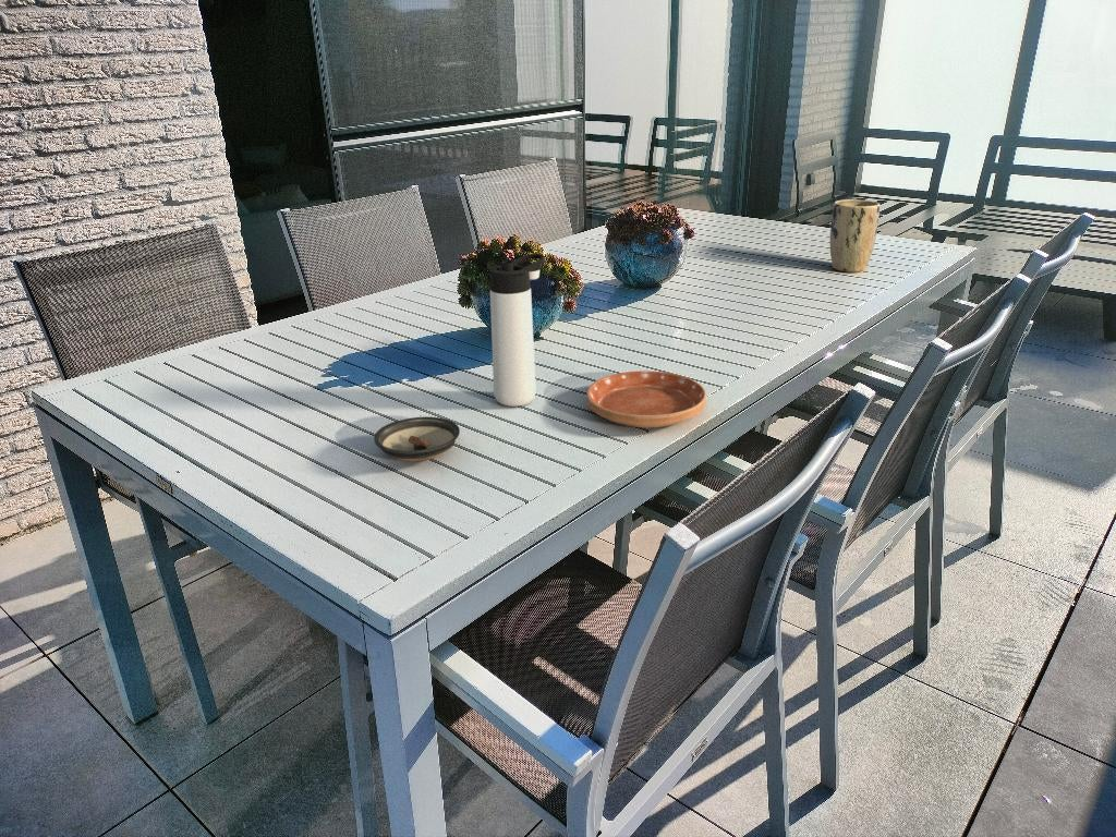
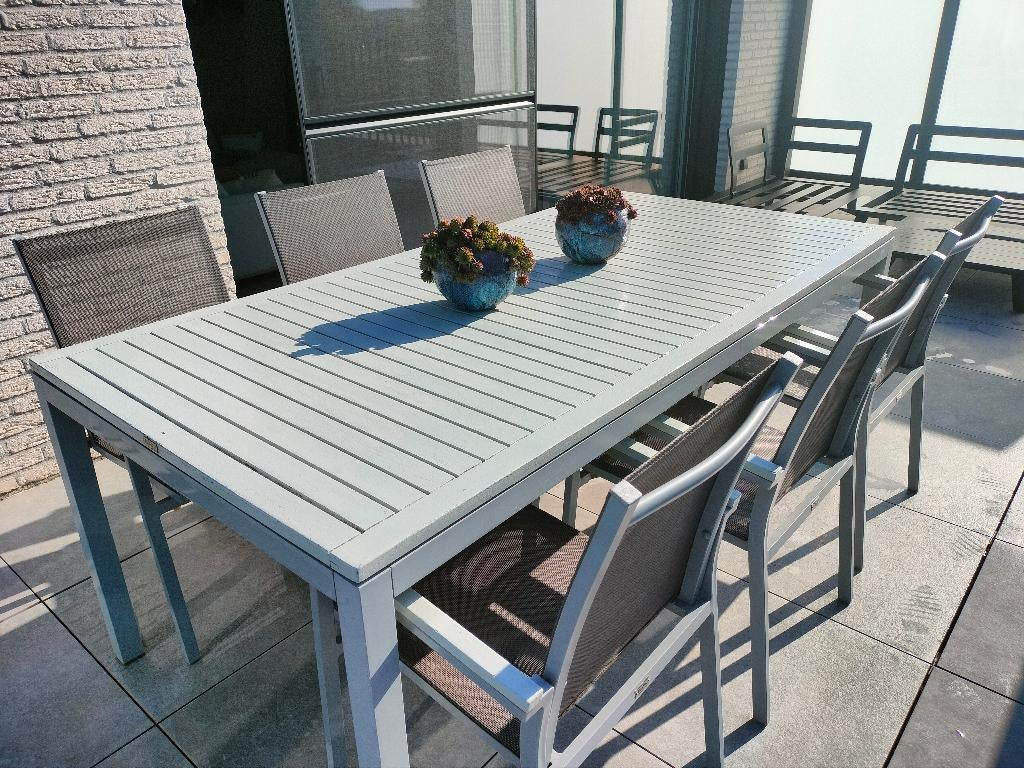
- saucer [373,416,461,463]
- thermos bottle [489,253,546,408]
- plant pot [829,198,881,274]
- saucer [586,369,707,428]
